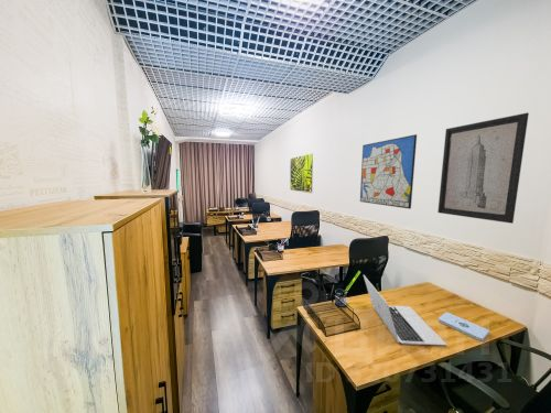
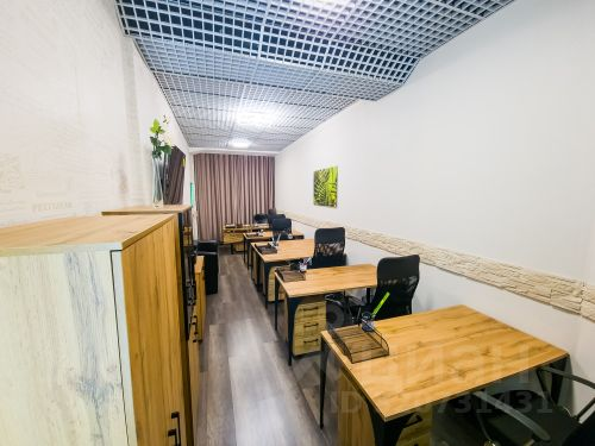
- laptop [363,274,447,346]
- wall art [436,111,530,225]
- wall art [359,133,418,210]
- notepad [437,311,490,343]
